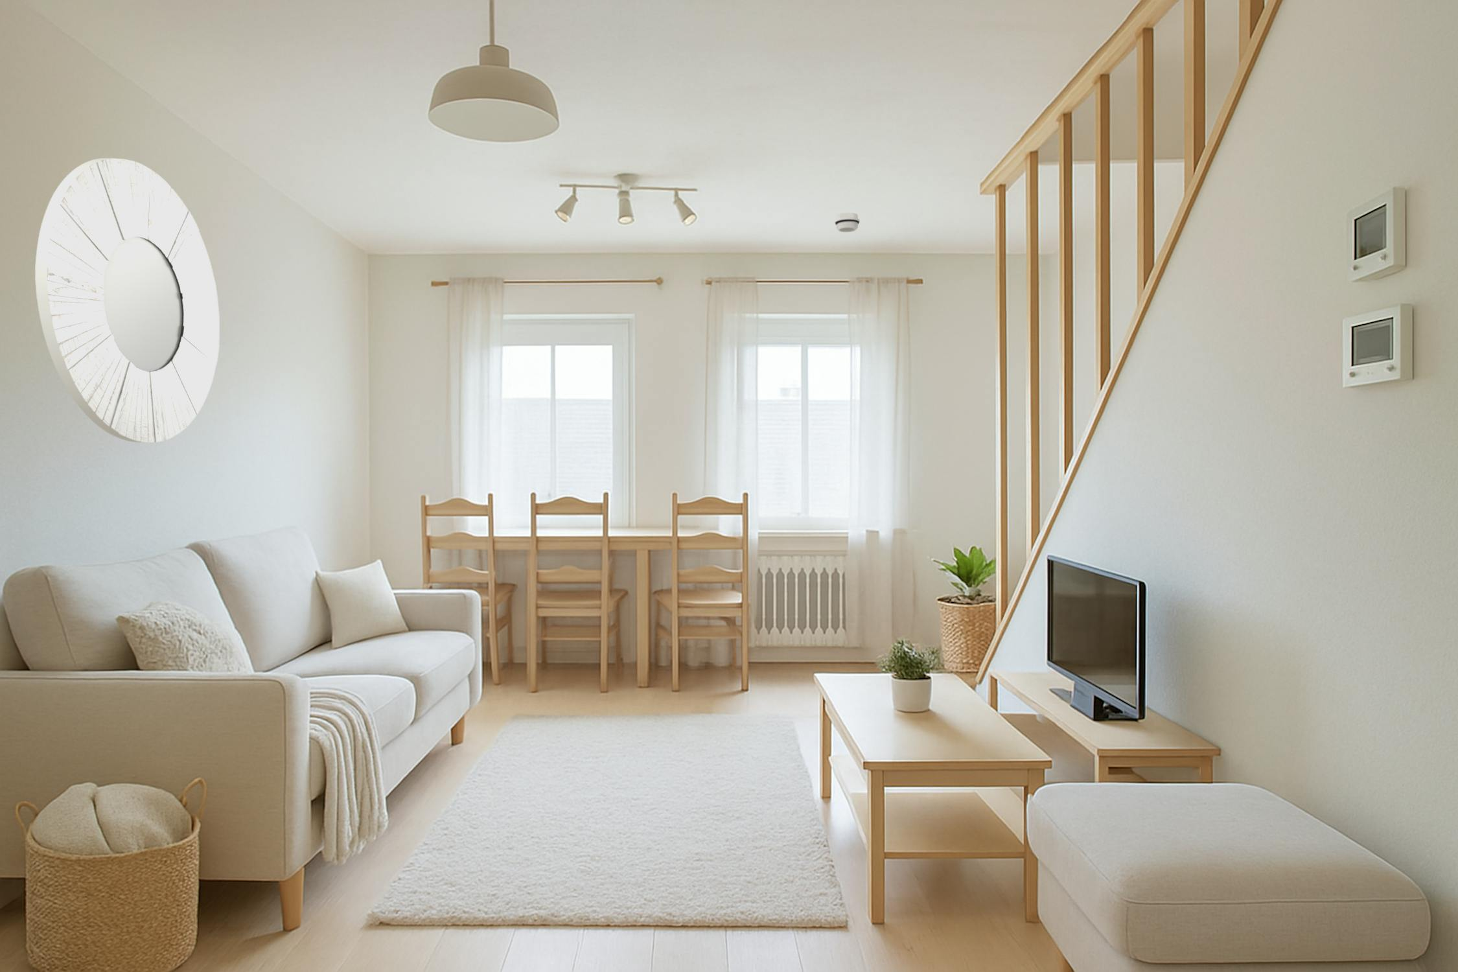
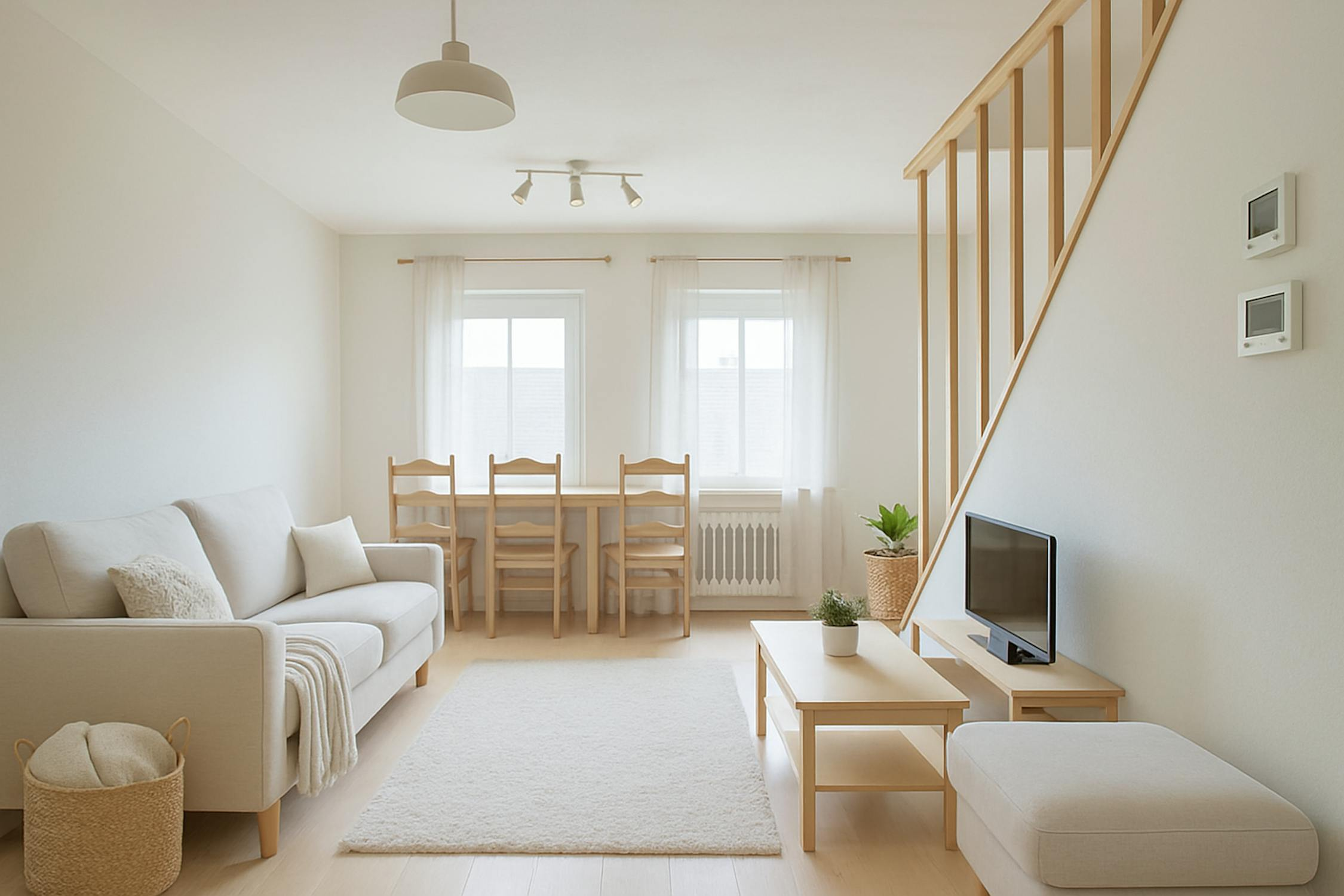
- mirror [35,157,220,444]
- smoke detector [834,212,860,232]
